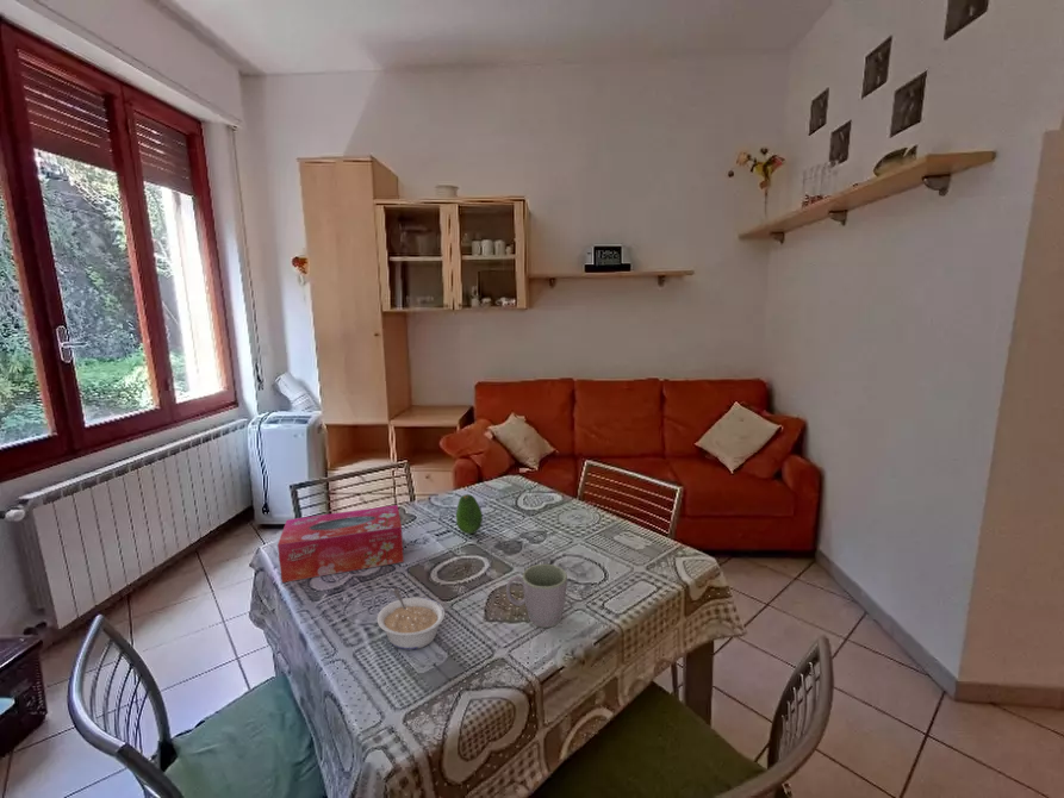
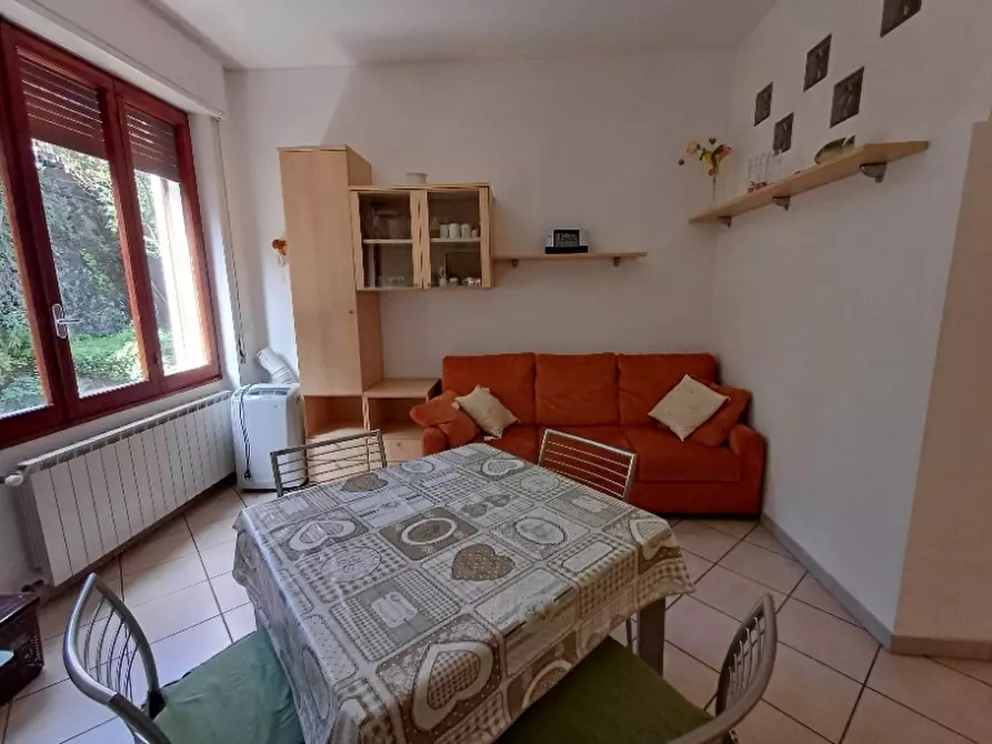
- legume [377,587,446,652]
- mug [505,563,568,629]
- tissue box [276,504,405,584]
- fruit [455,493,484,535]
